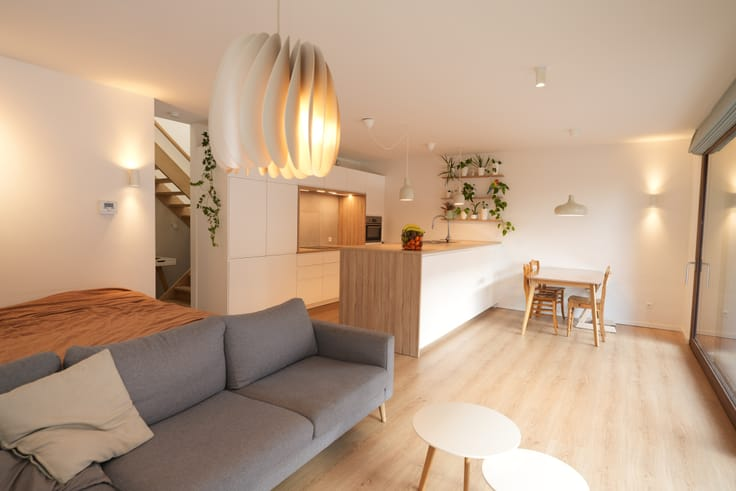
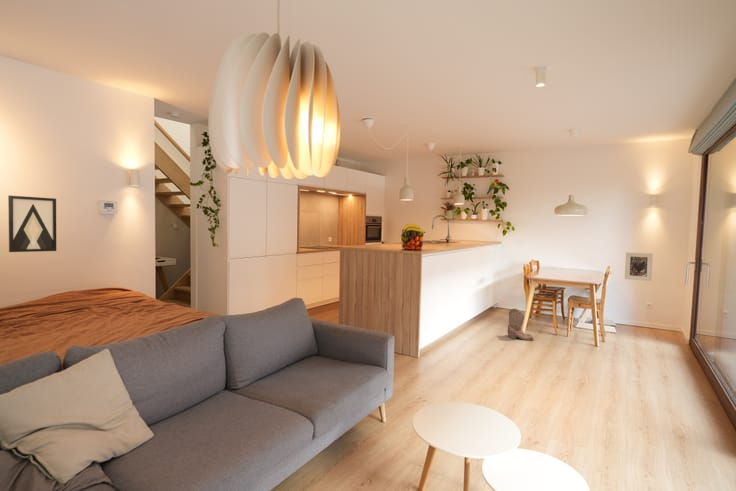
+ boots [506,307,535,341]
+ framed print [624,251,654,282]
+ wall art [7,195,57,253]
